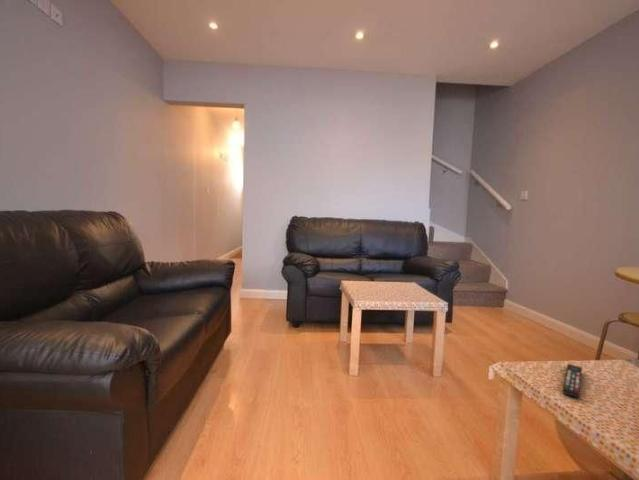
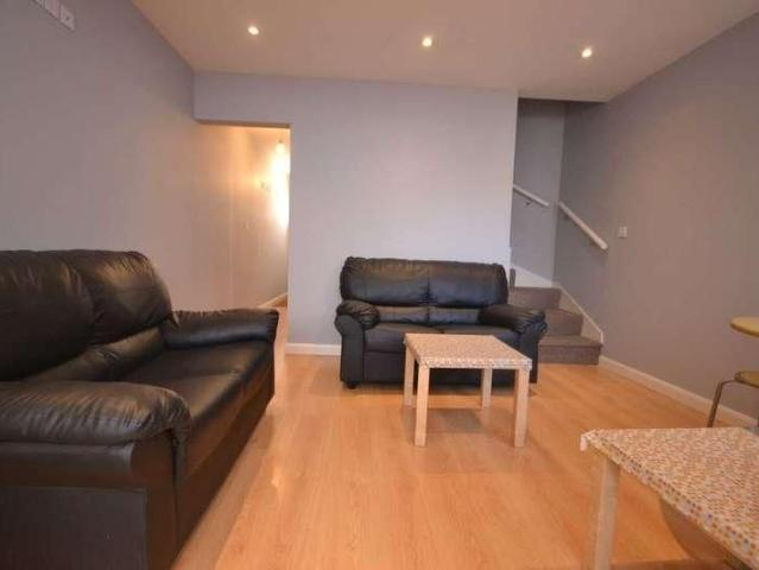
- remote control [561,363,583,399]
